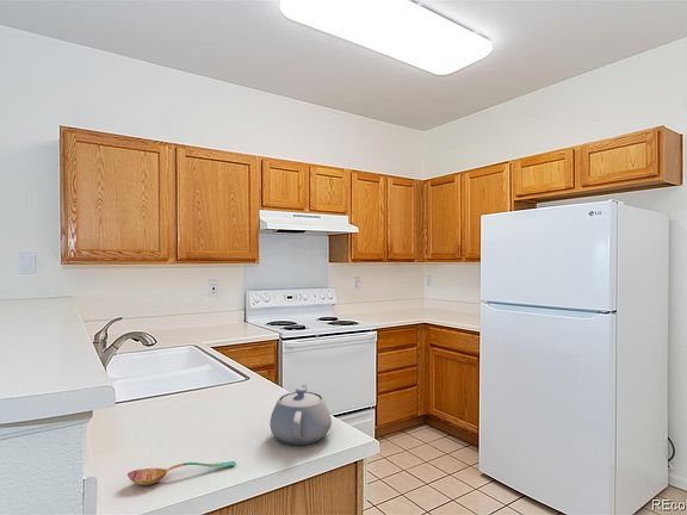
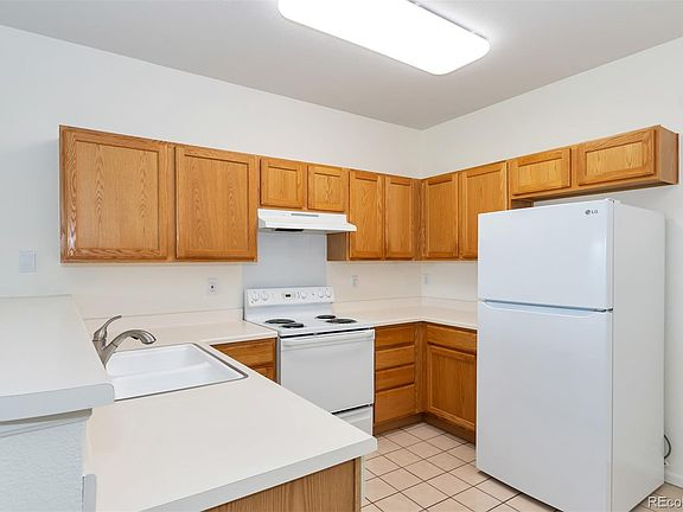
- soupspoon [126,460,237,486]
- teapot [268,383,333,447]
